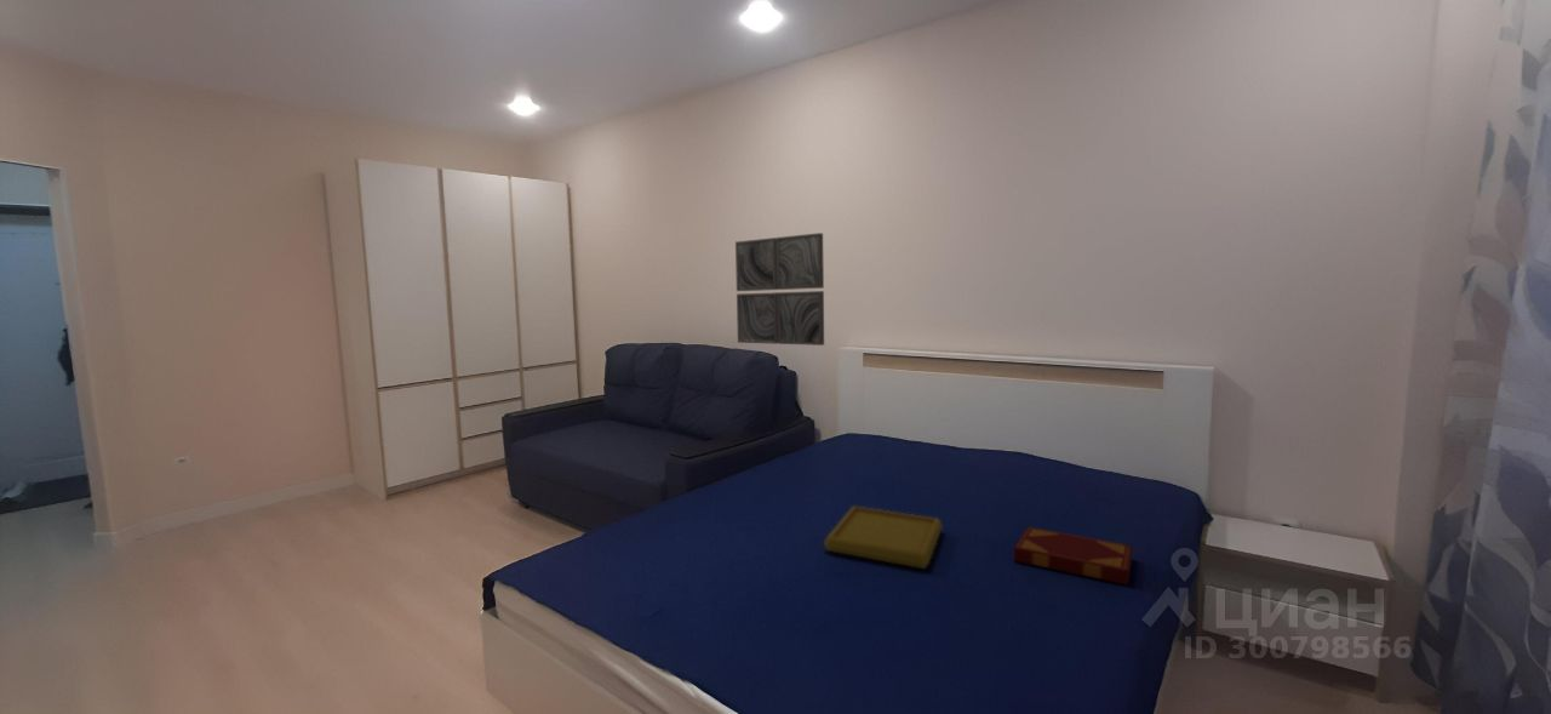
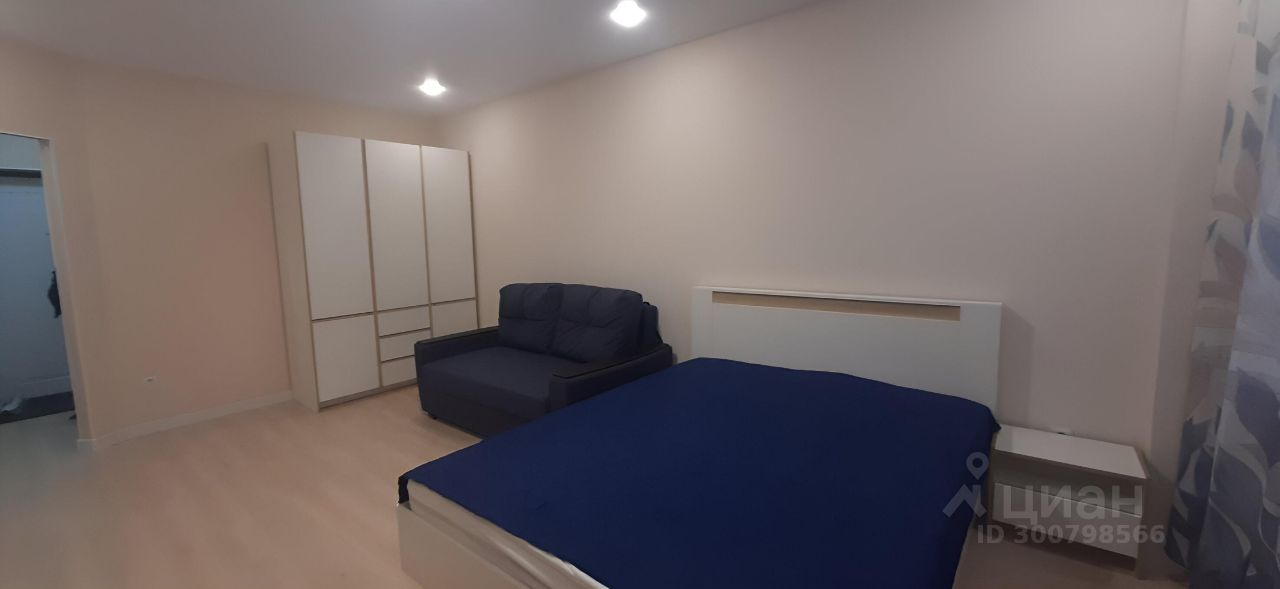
- wall art [734,232,825,347]
- hardback book [1013,526,1134,586]
- serving tray [823,505,944,570]
